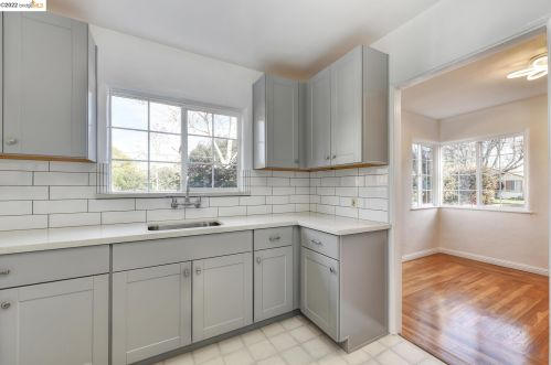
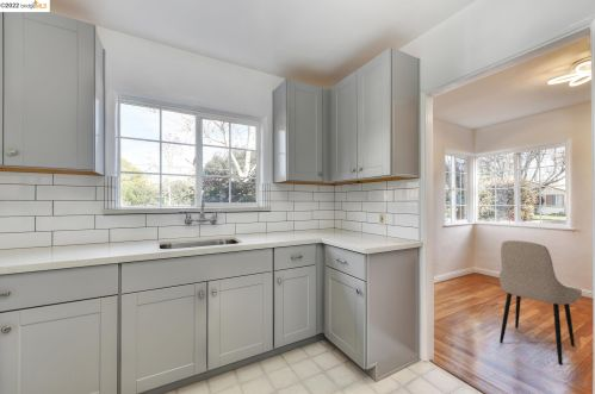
+ dining chair [498,239,583,367]
